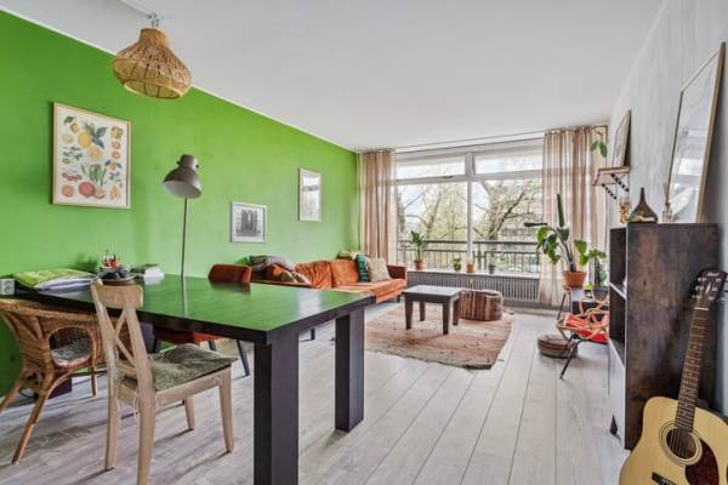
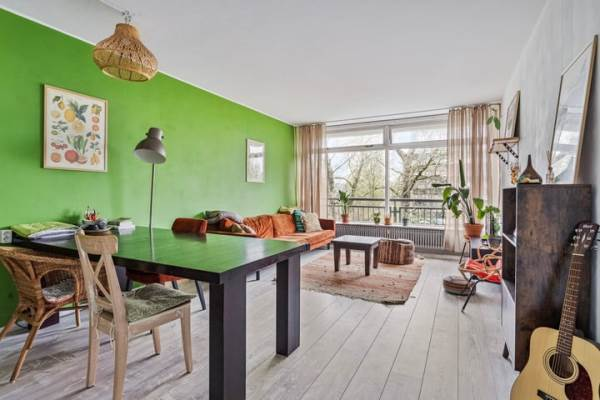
- wall art [228,200,268,245]
